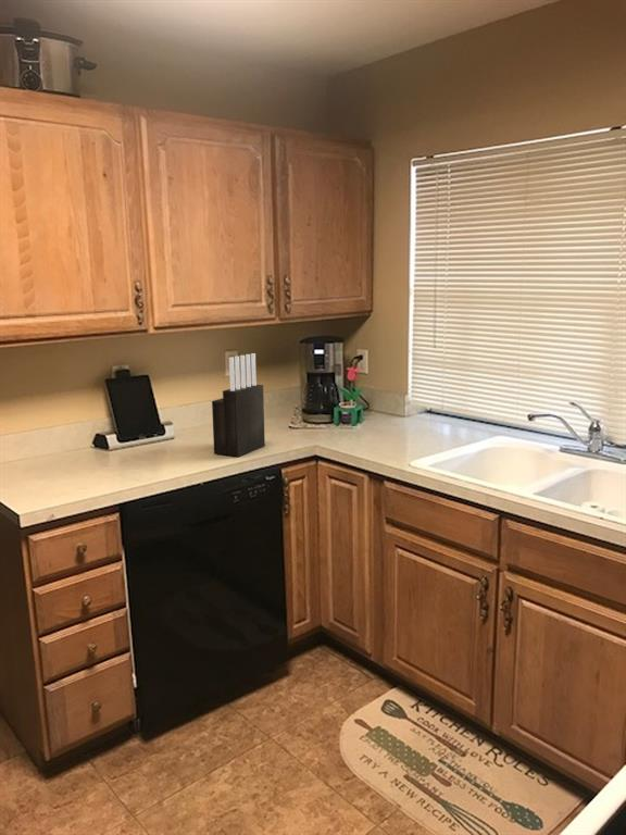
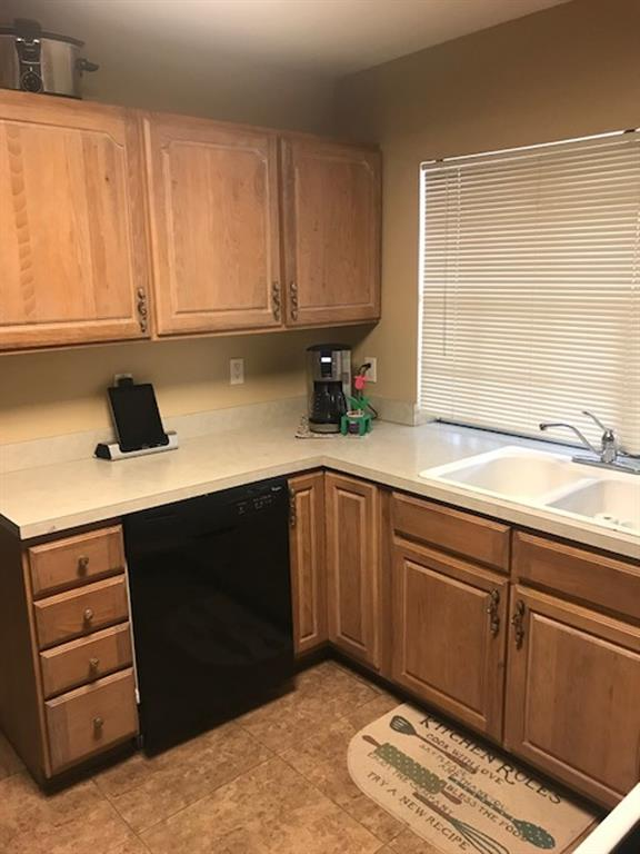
- knife block [211,352,266,458]
